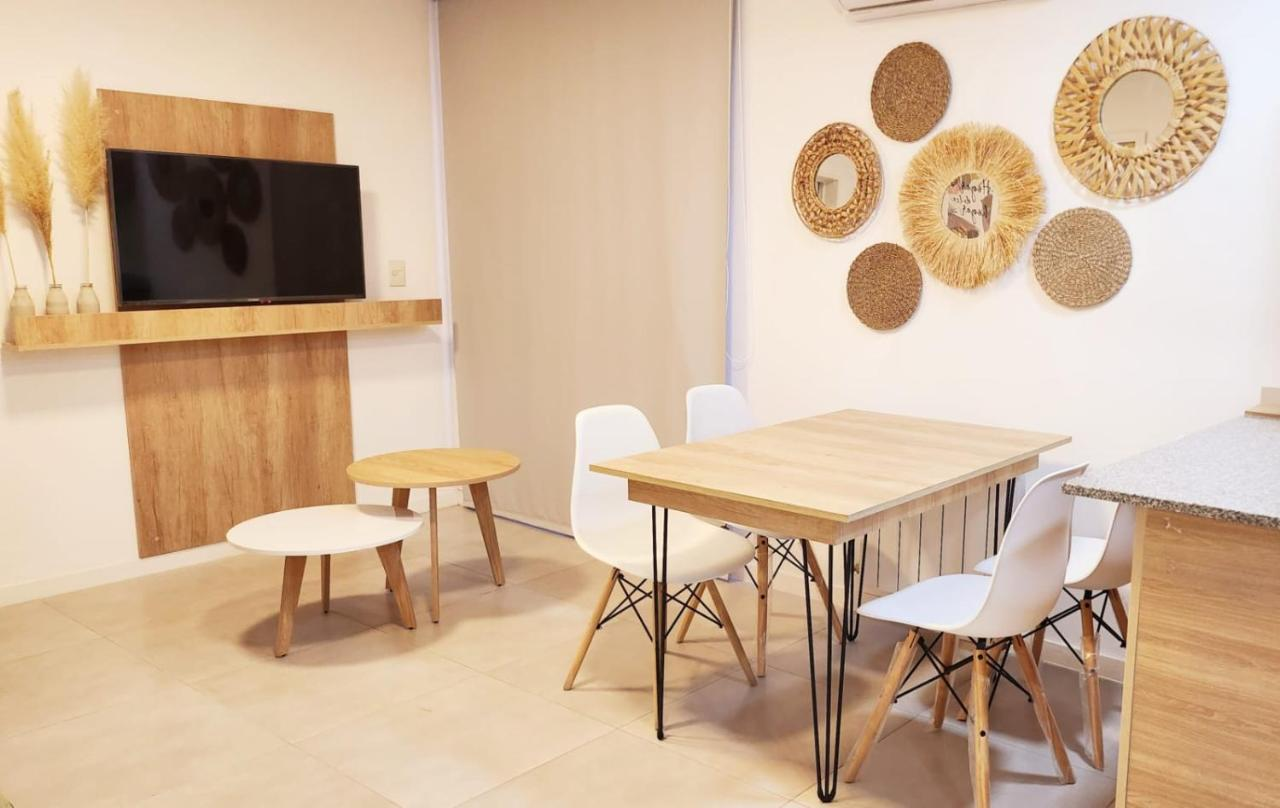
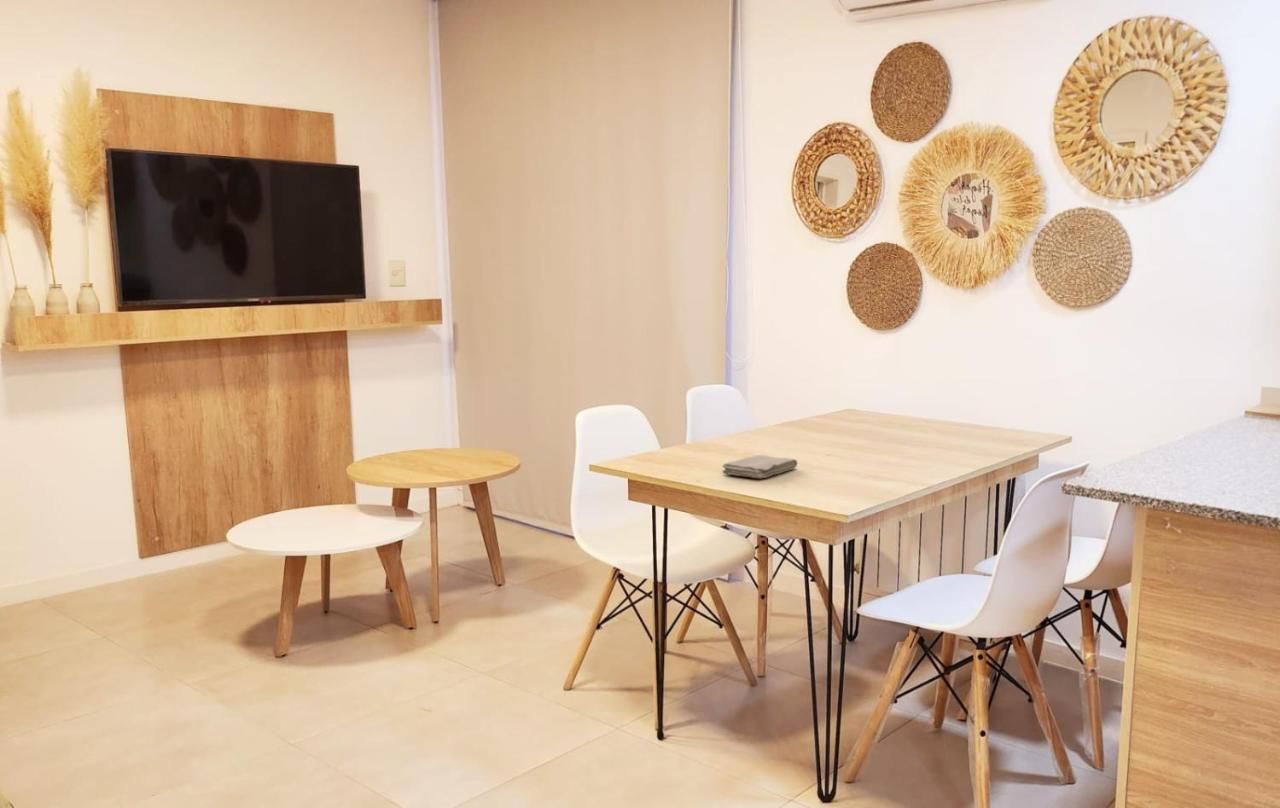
+ washcloth [722,454,798,479]
